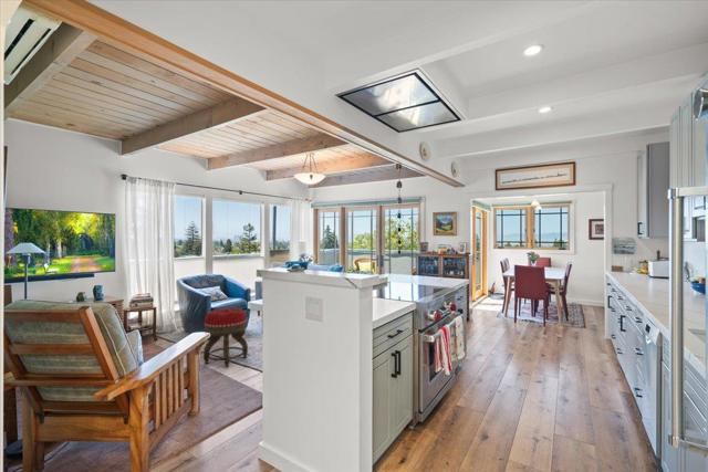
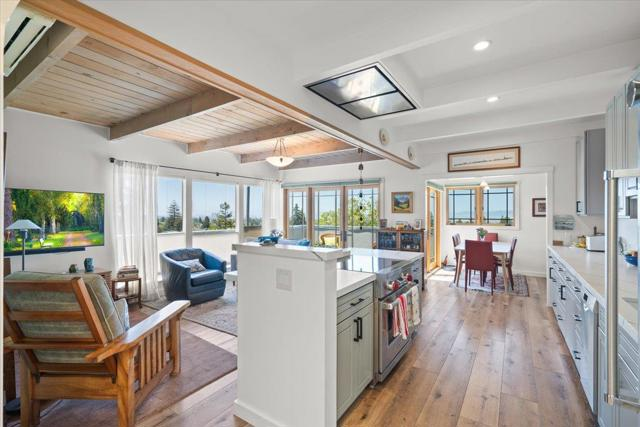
- footstool [202,306,249,368]
